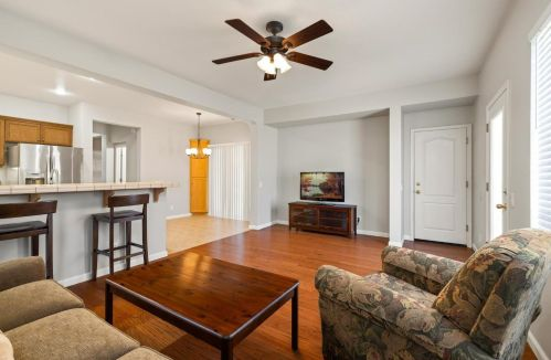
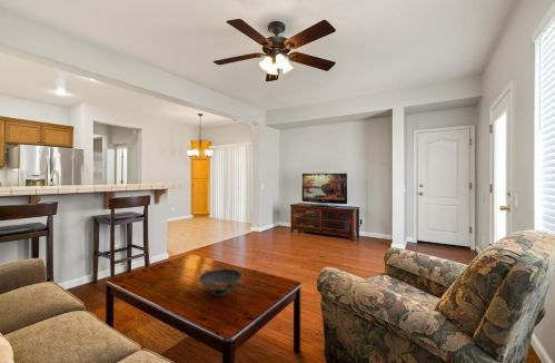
+ decorative bowl [198,267,242,297]
